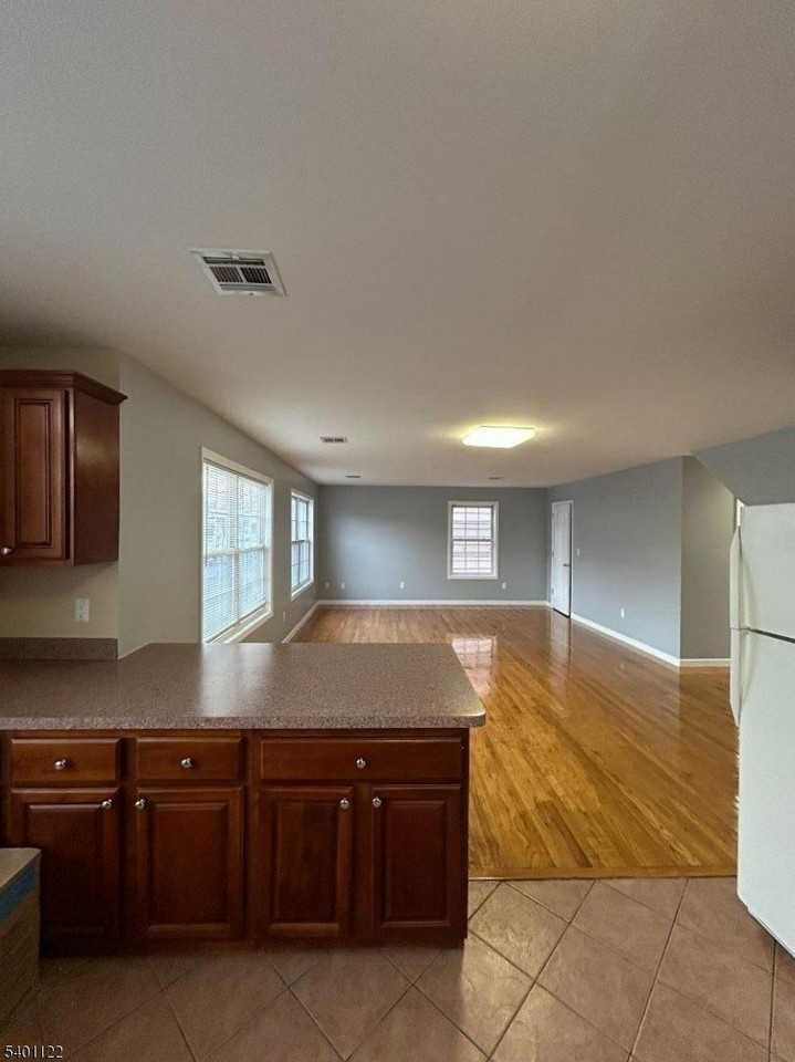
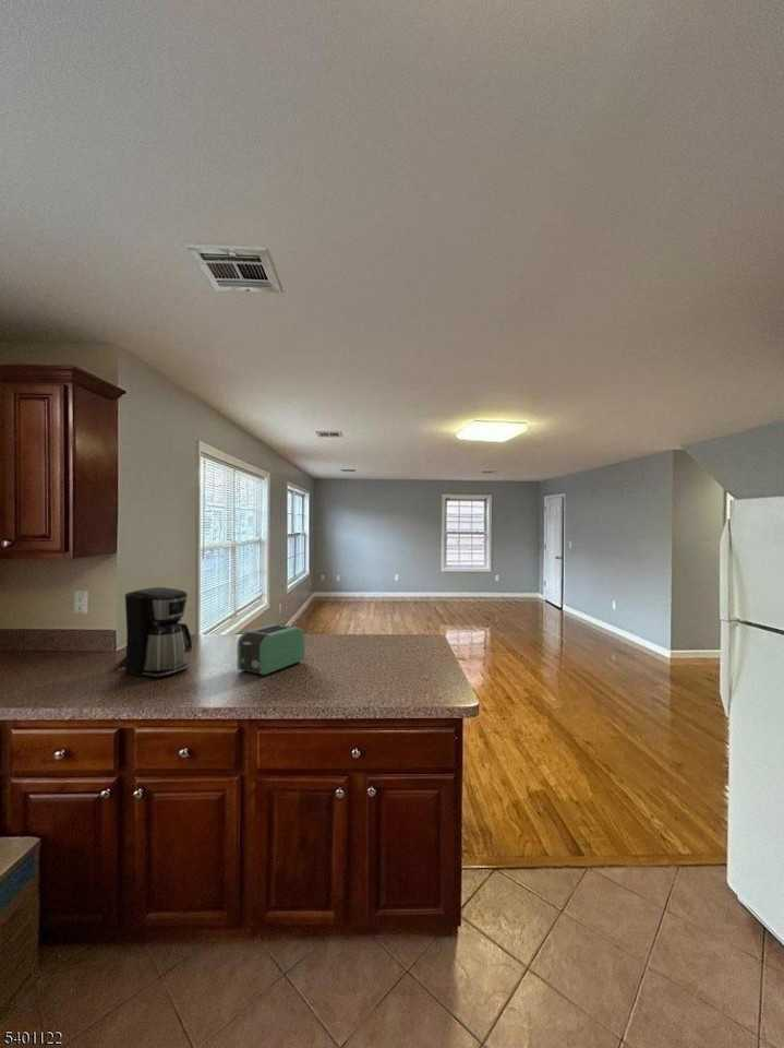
+ toaster [237,623,305,676]
+ coffee maker [114,586,193,679]
